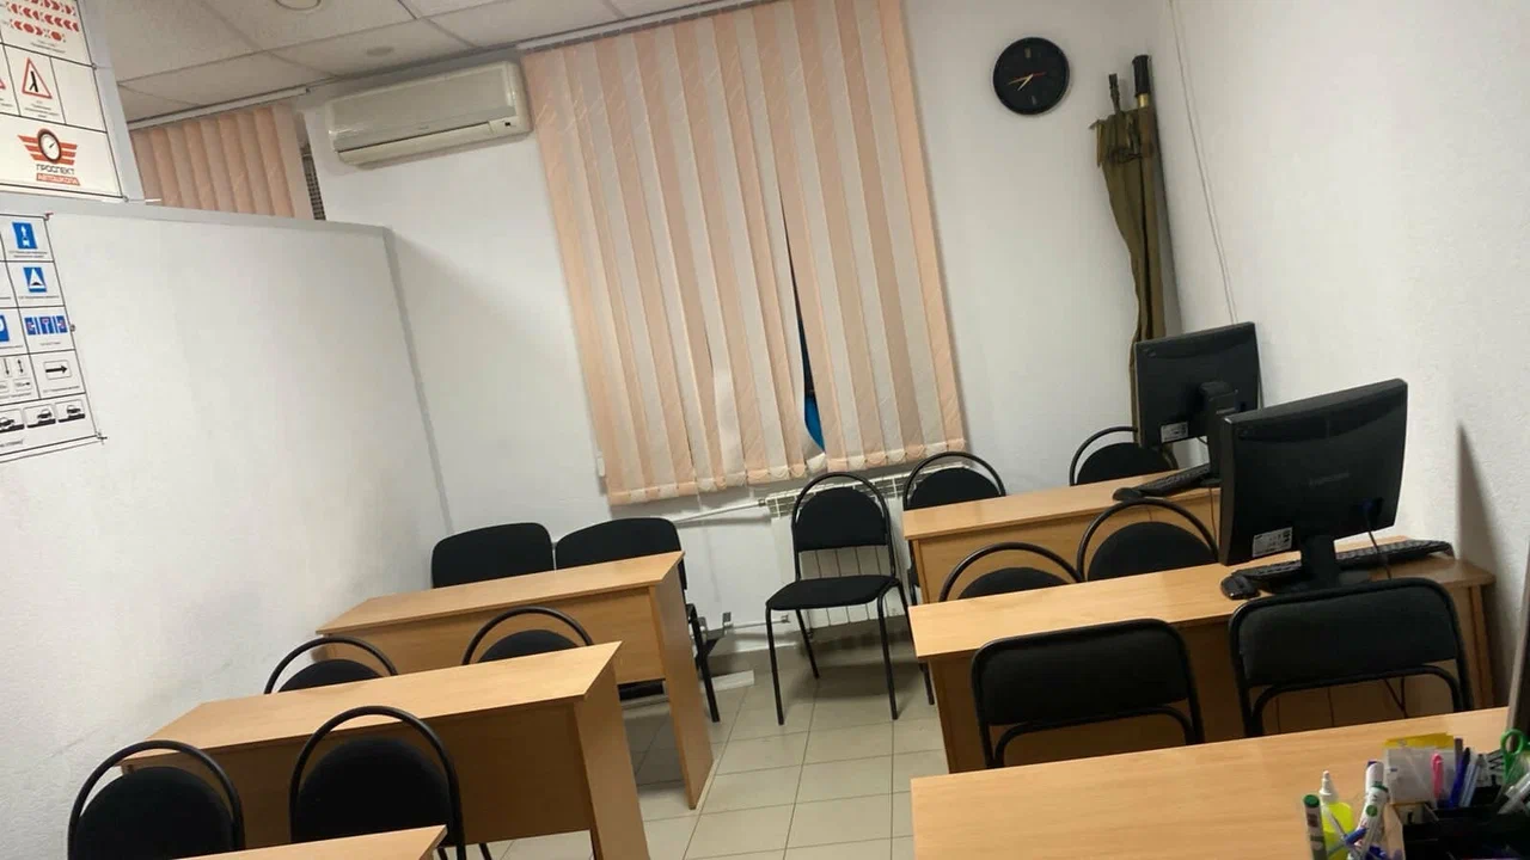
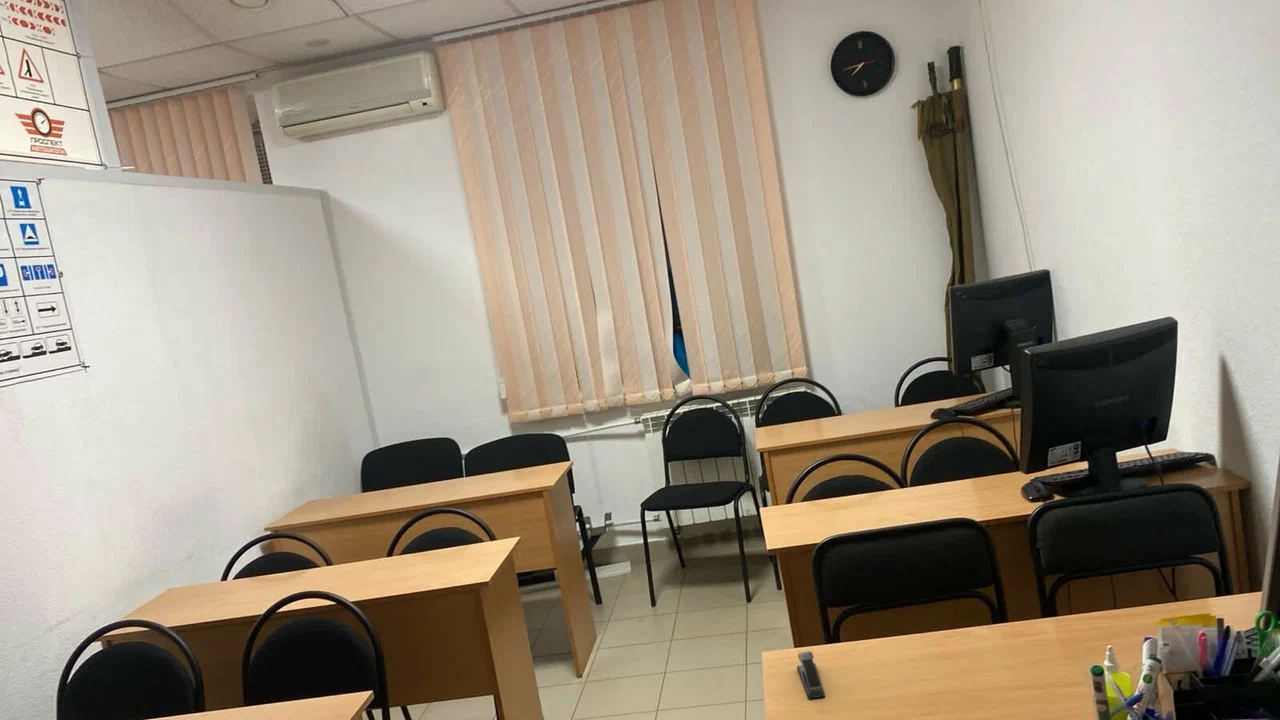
+ stapler [796,650,826,700]
